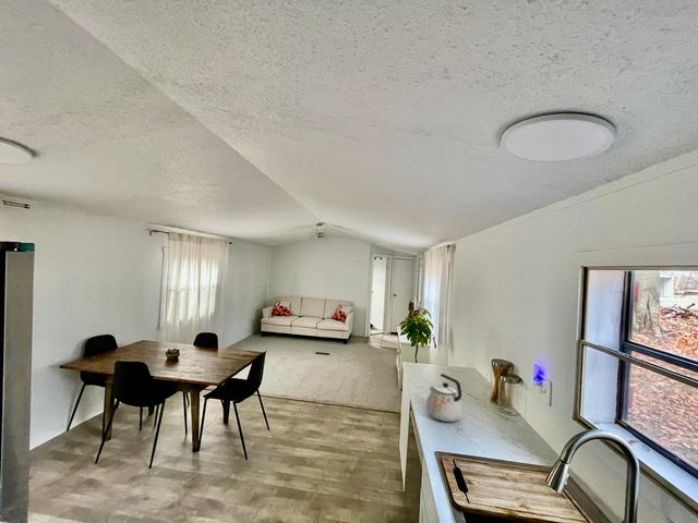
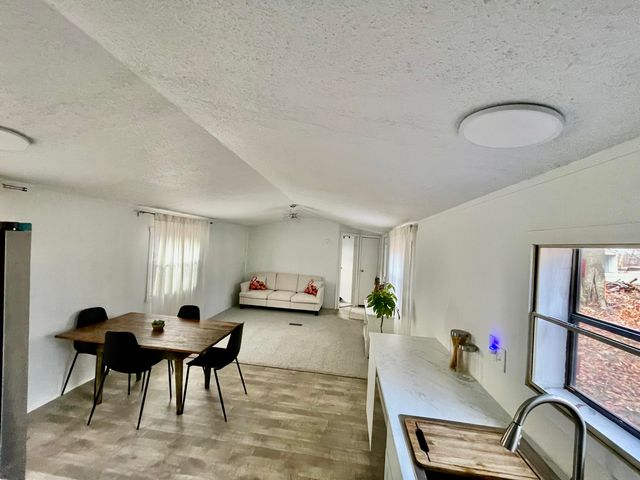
- kettle [425,373,464,423]
